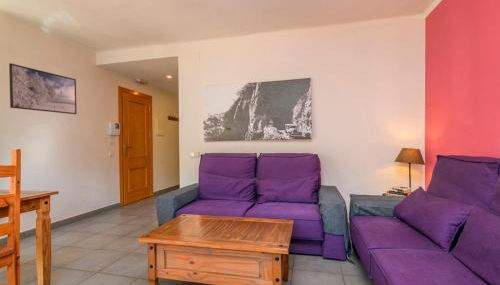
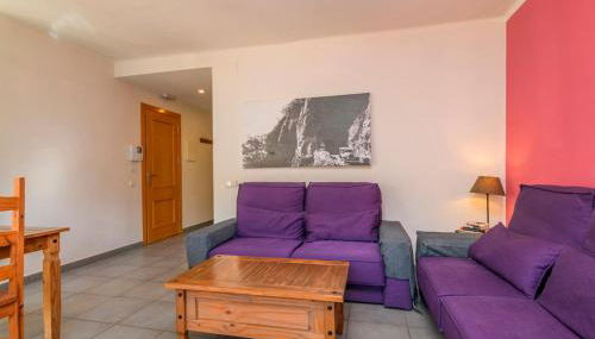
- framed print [8,62,78,115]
